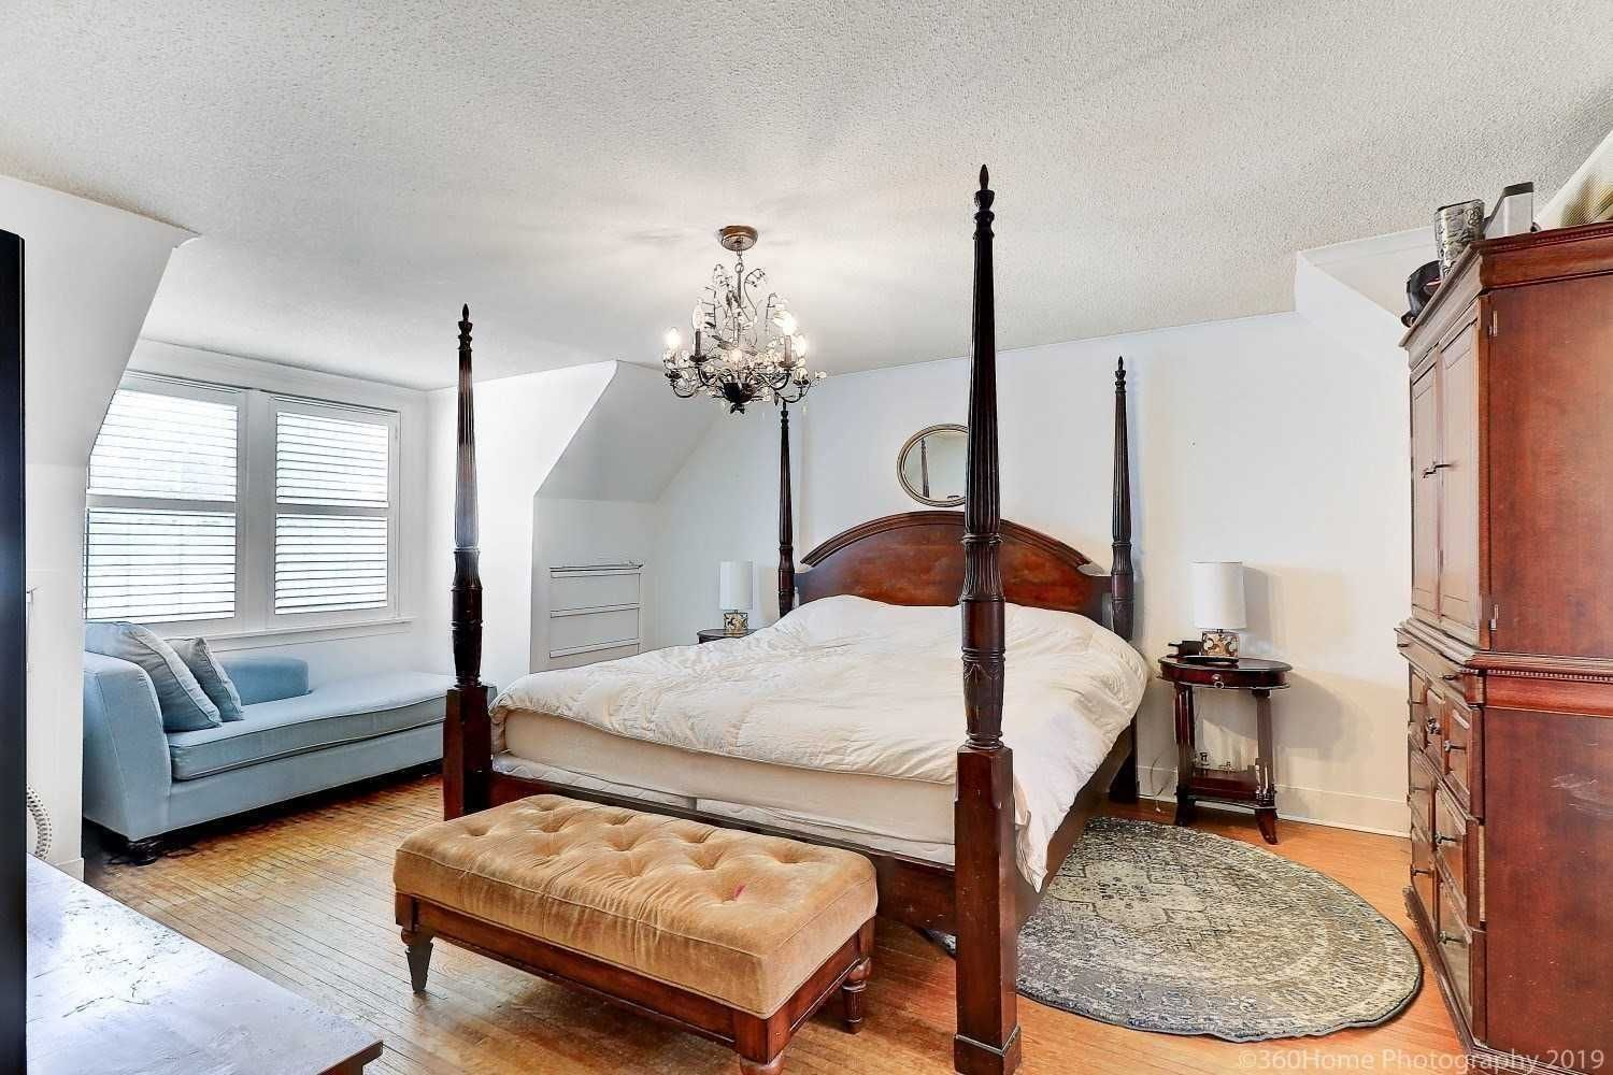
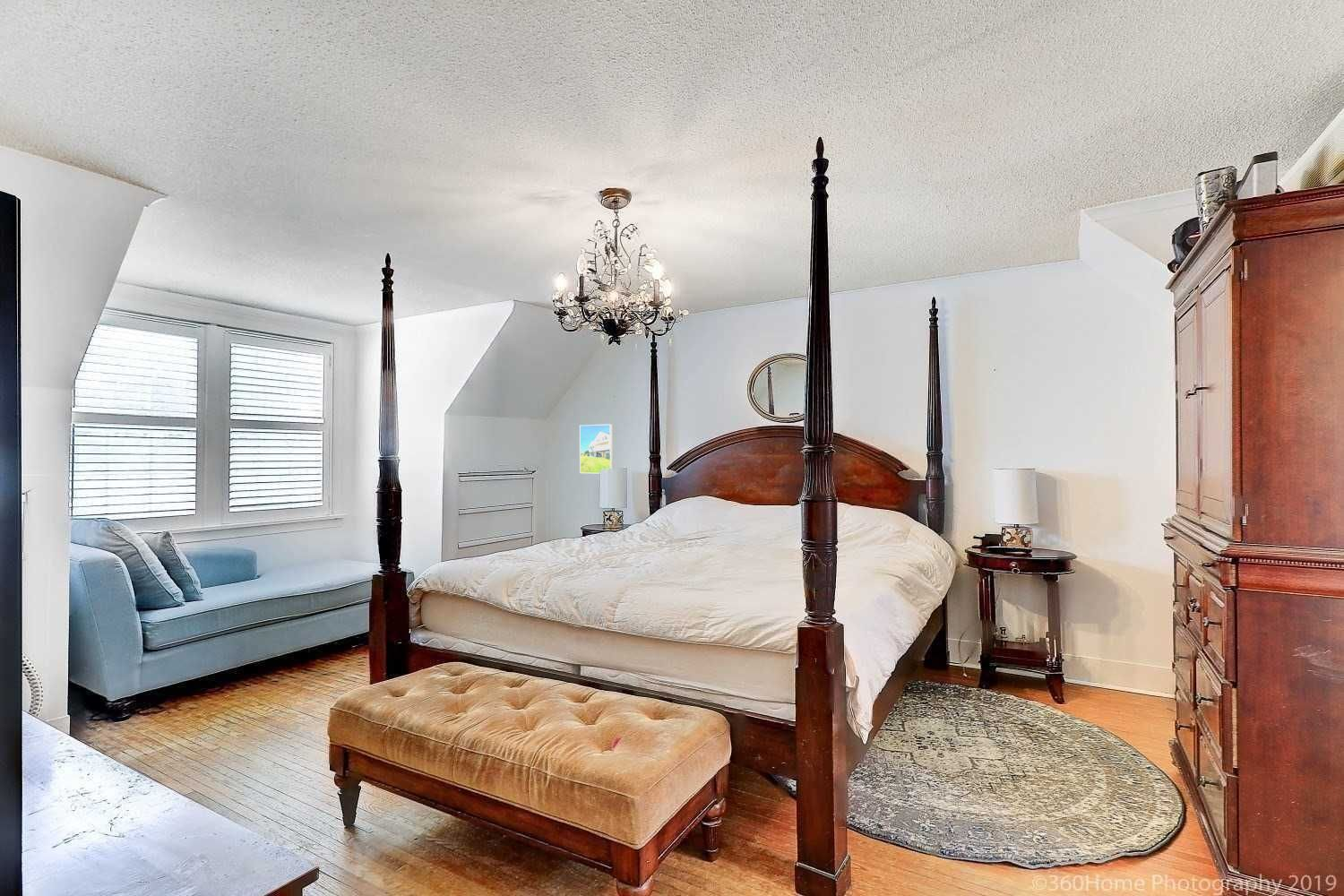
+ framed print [579,424,614,475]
